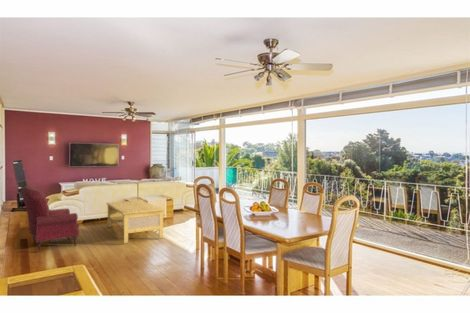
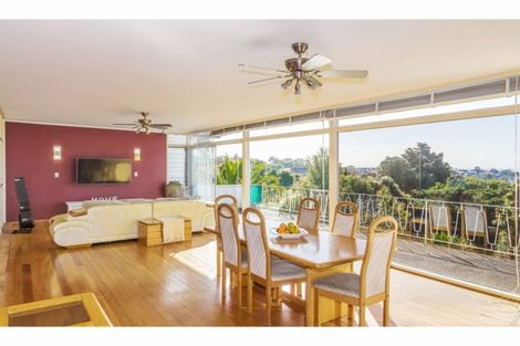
- armchair [20,187,80,253]
- coffee table [105,199,166,244]
